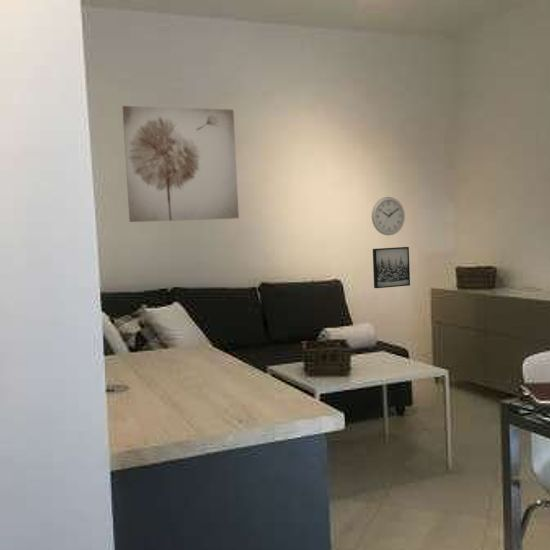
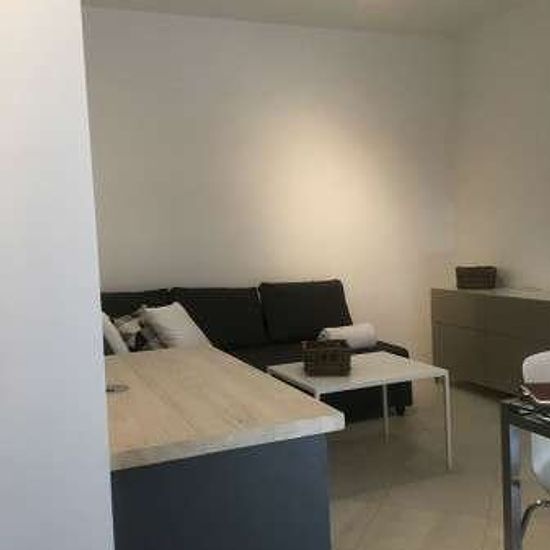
- wall clock [371,196,406,236]
- wall art [372,246,411,289]
- wall art [122,105,240,223]
